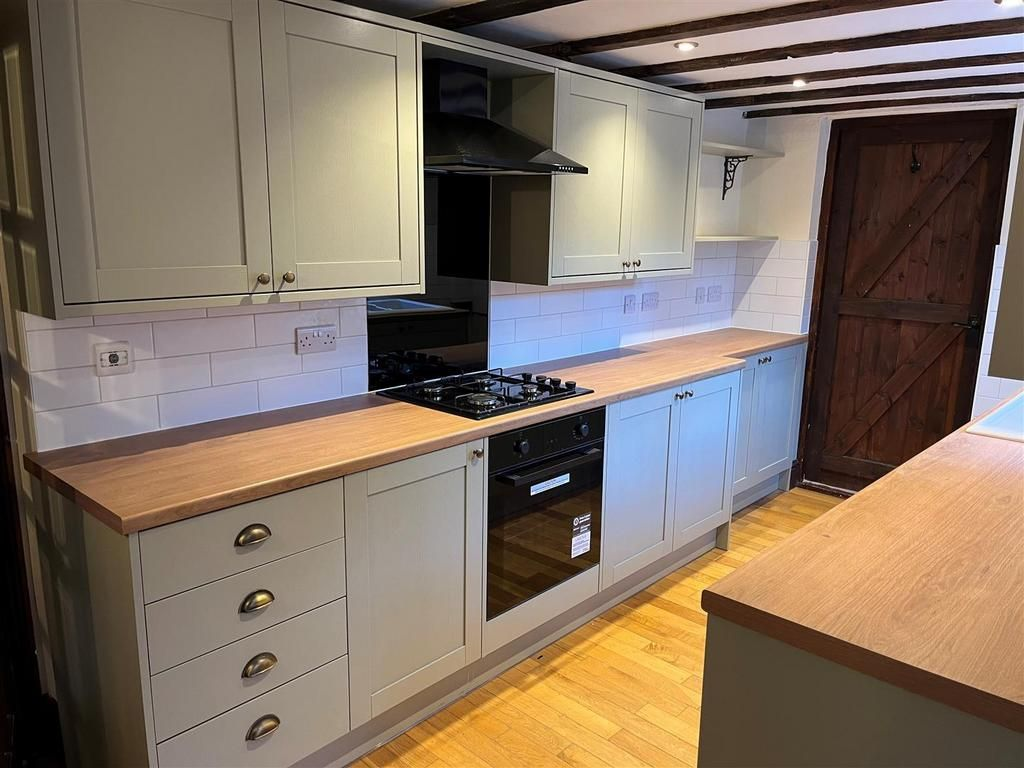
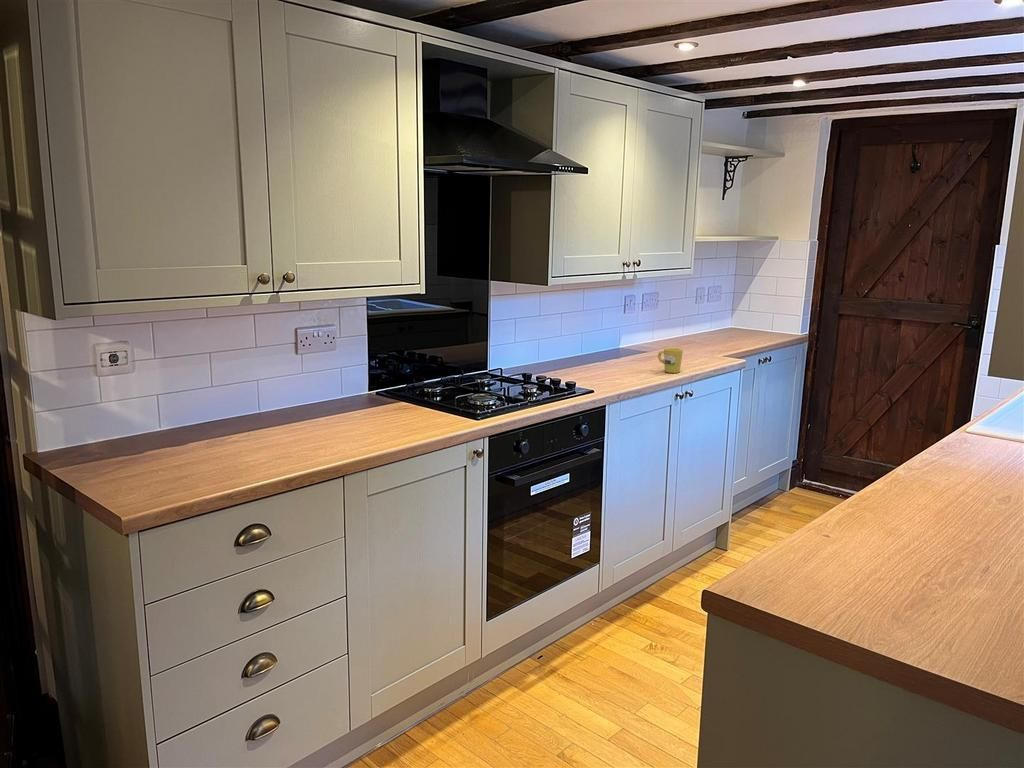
+ mug [657,347,684,374]
